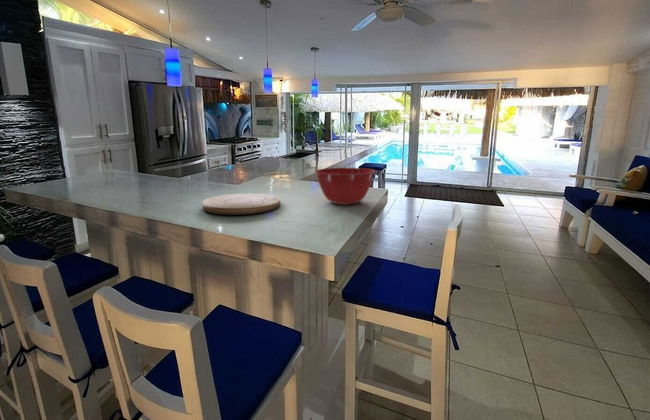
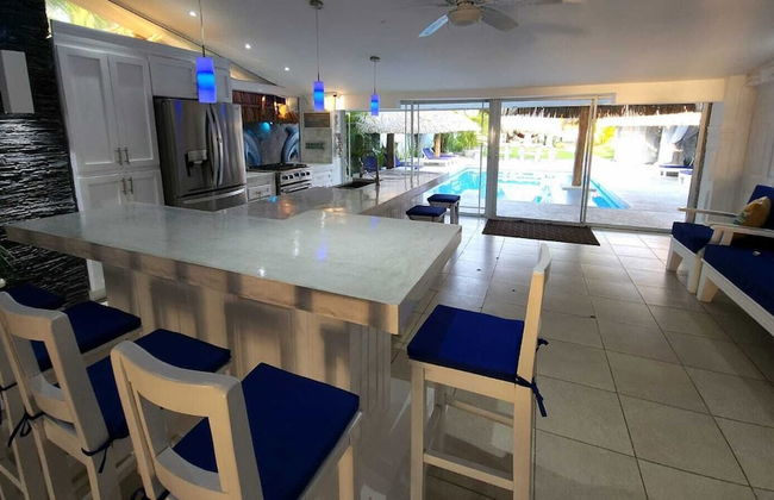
- cutting board [202,193,281,216]
- mixing bowl [314,167,376,206]
